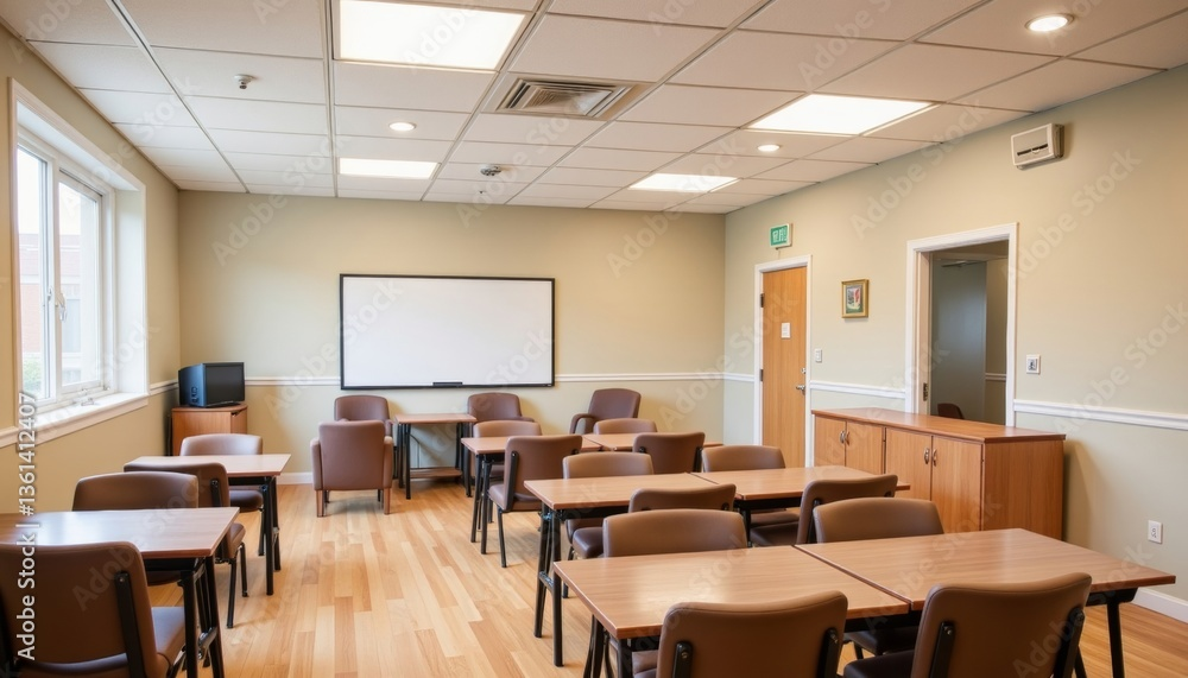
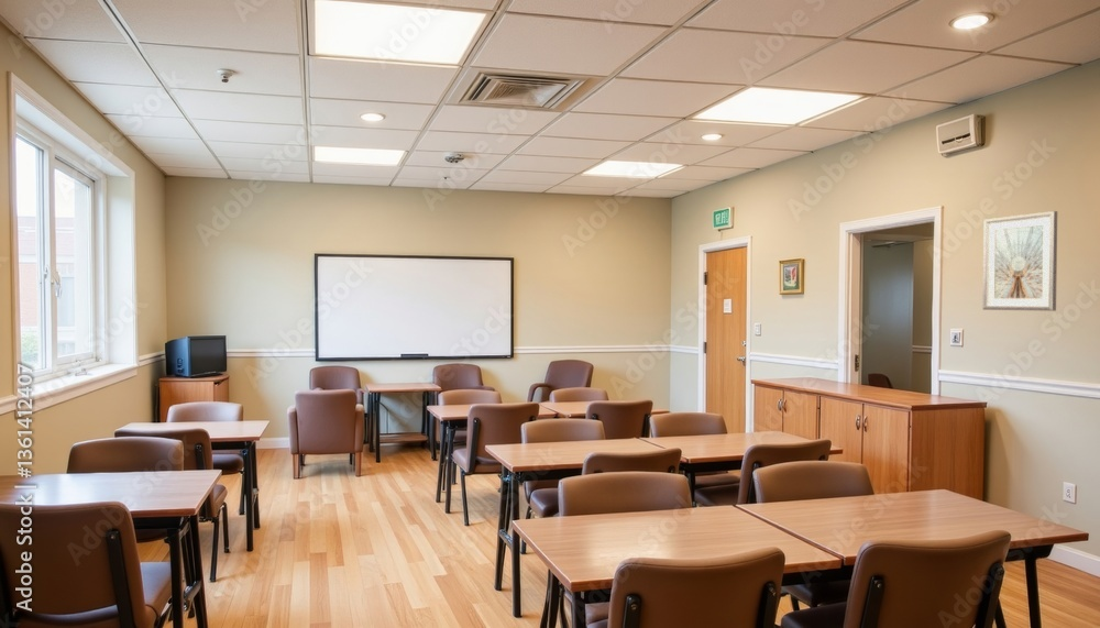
+ picture frame [981,210,1058,312]
